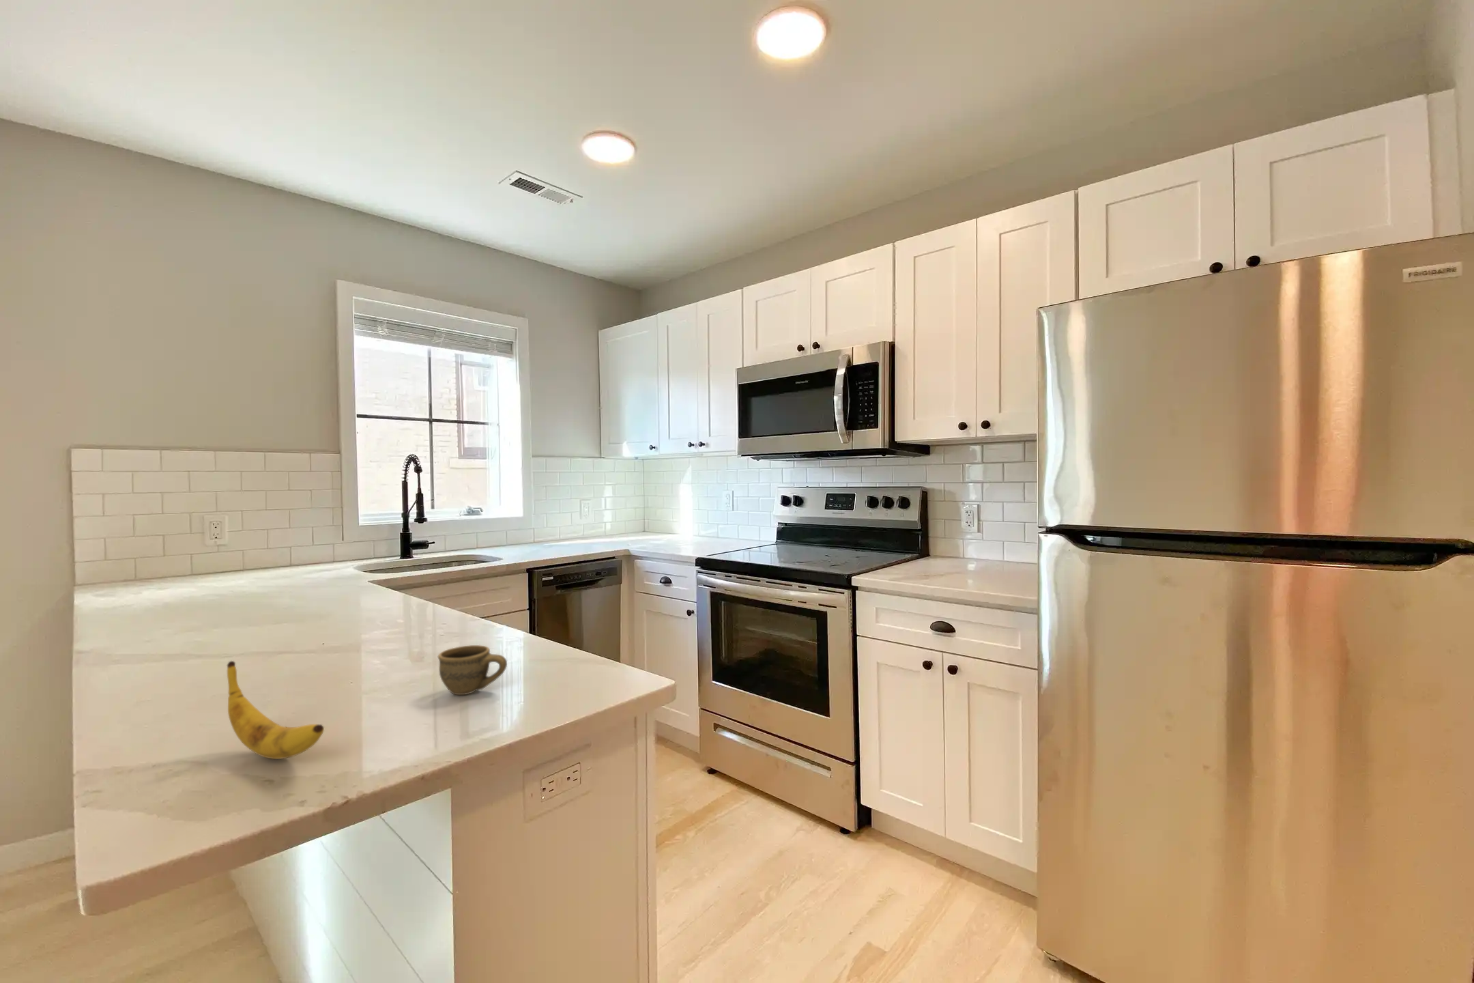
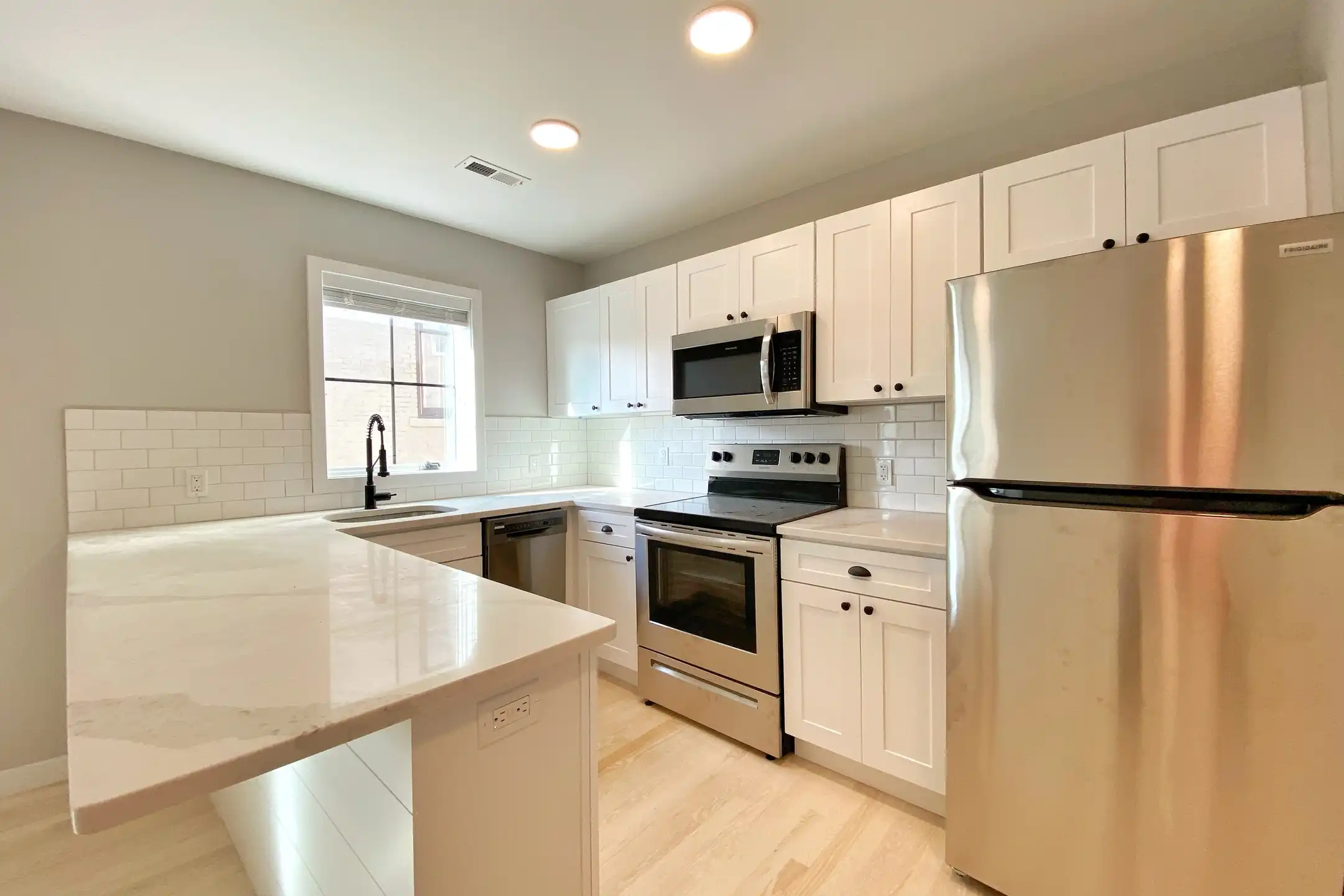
- cup [438,644,508,696]
- banana [227,660,325,760]
